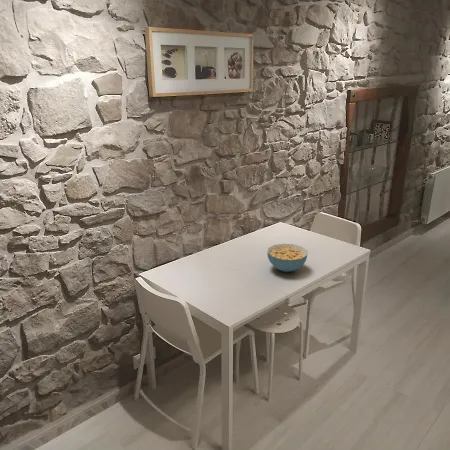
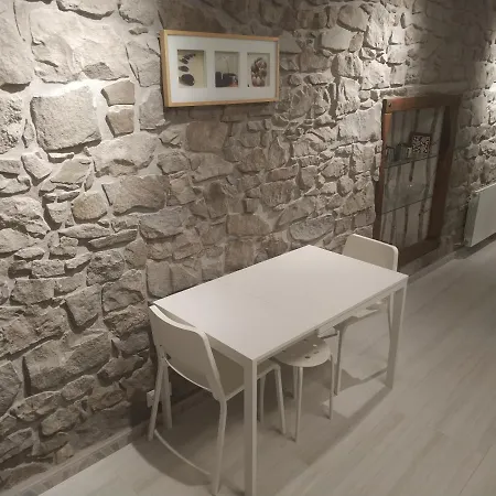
- cereal bowl [266,243,308,273]
